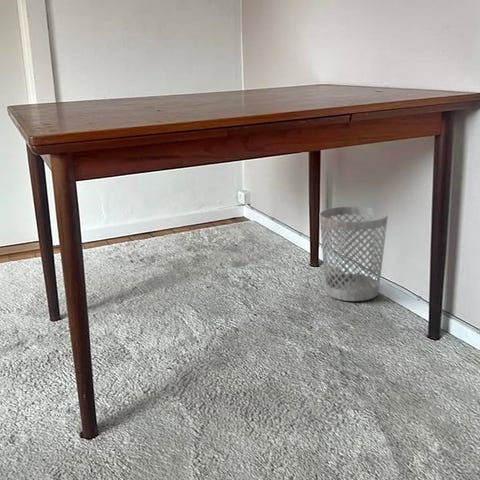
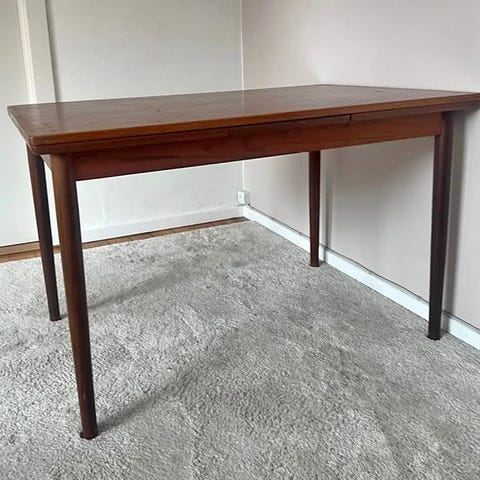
- wastebasket [319,206,389,302]
